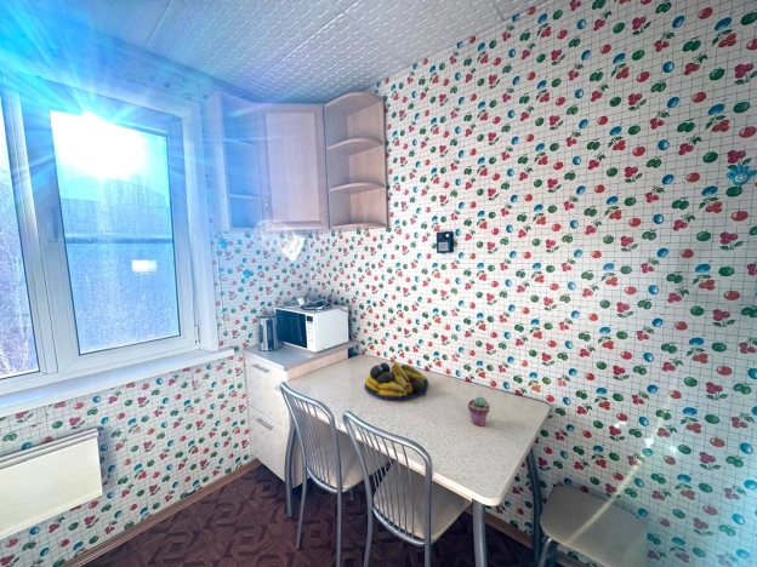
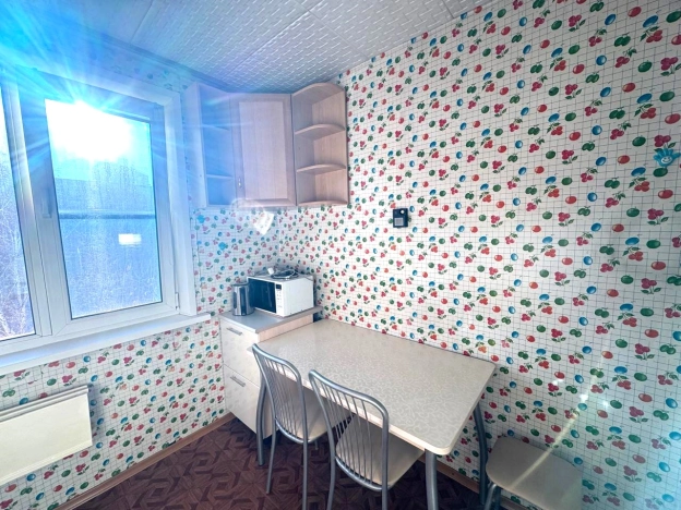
- fruit bowl [364,360,429,401]
- potted succulent [467,395,491,428]
